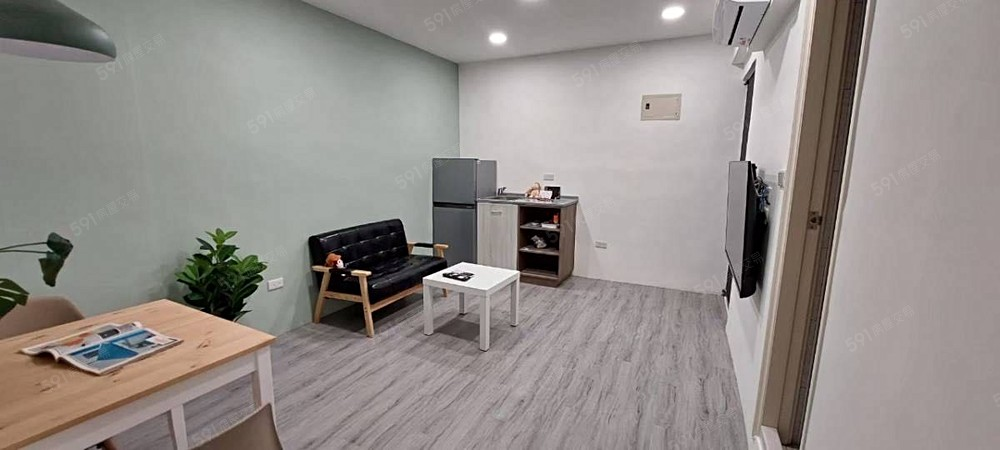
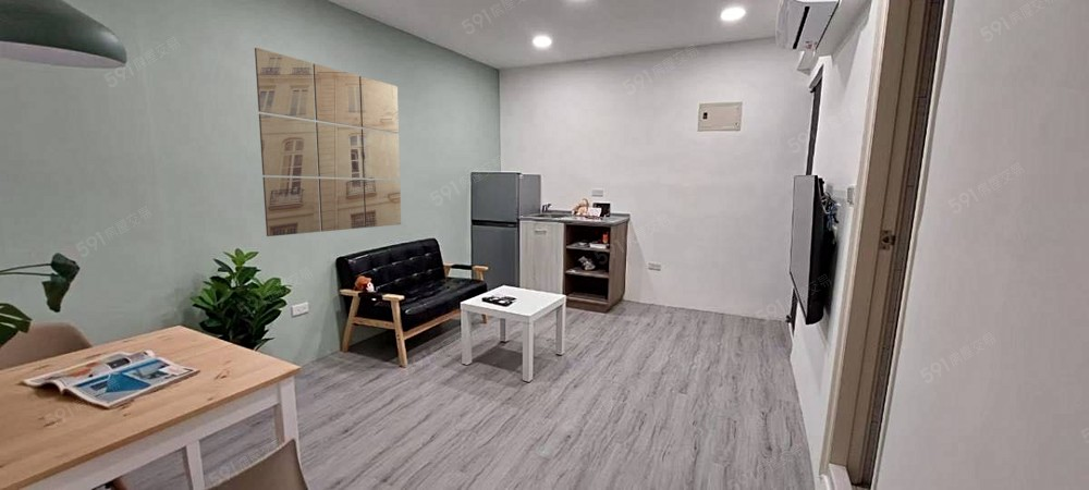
+ wall art [254,47,402,237]
